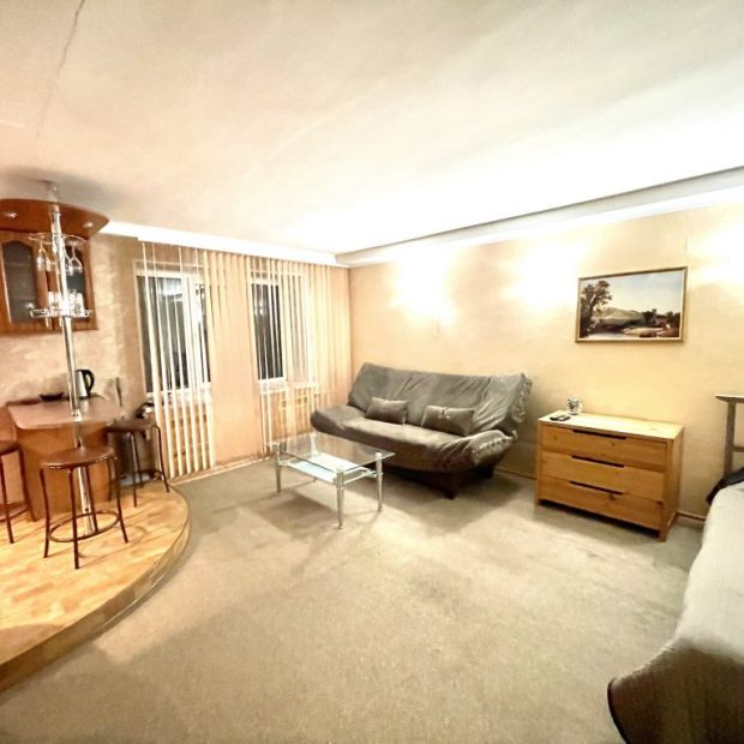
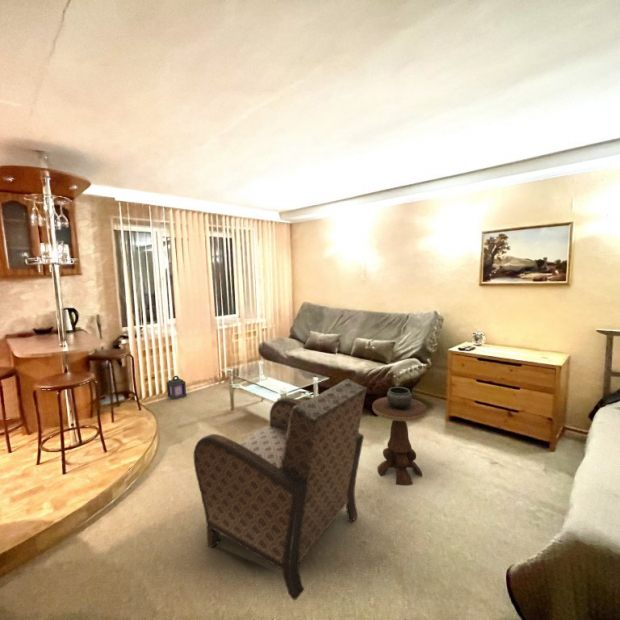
+ lantern [166,375,187,400]
+ side table [371,386,428,486]
+ armchair [193,378,368,601]
